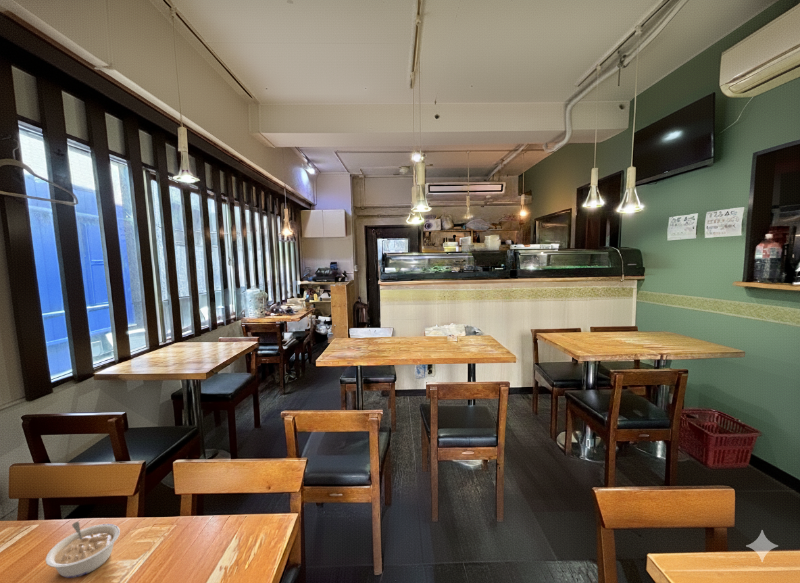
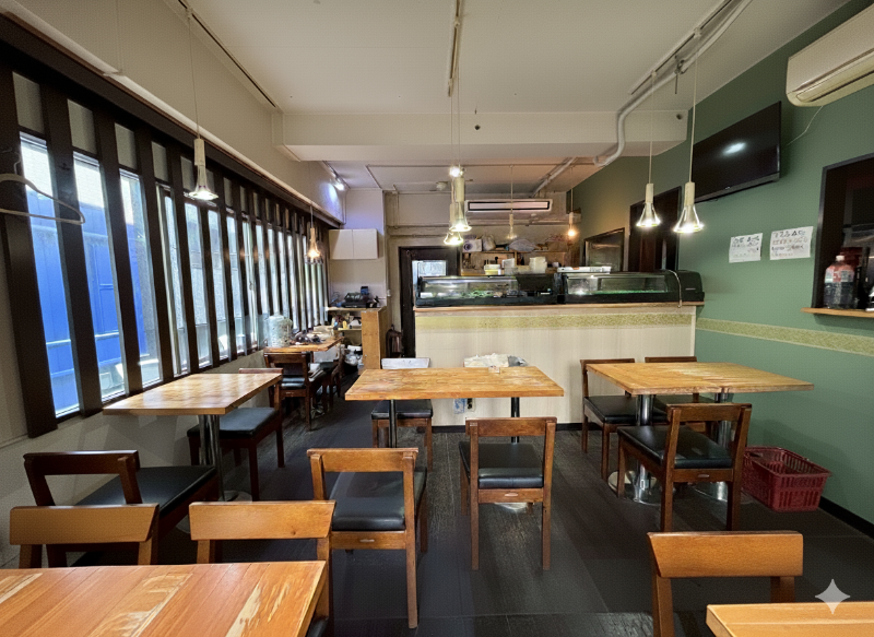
- legume [45,521,121,579]
